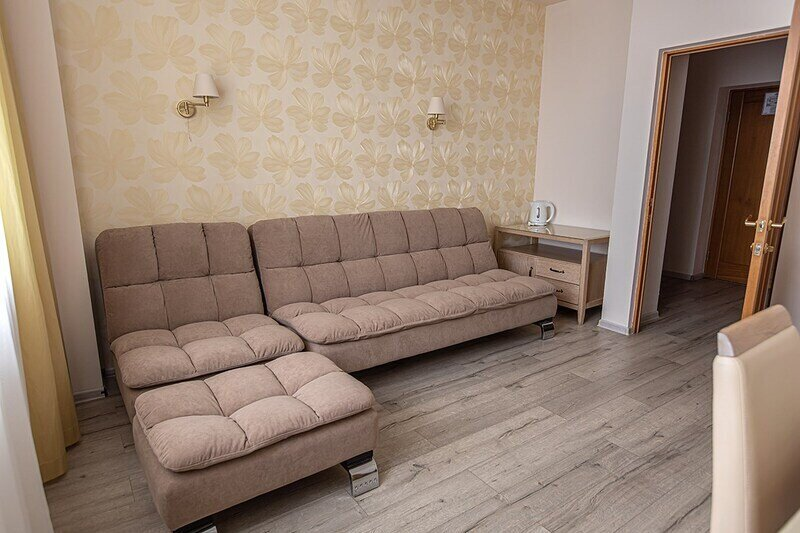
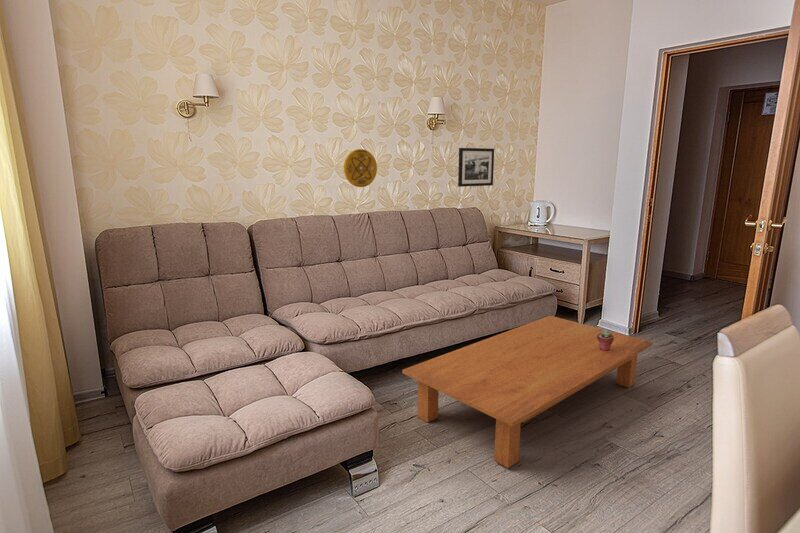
+ coffee table [401,315,653,469]
+ picture frame [457,147,495,188]
+ potted succulent [597,329,614,351]
+ medallion [343,148,378,188]
